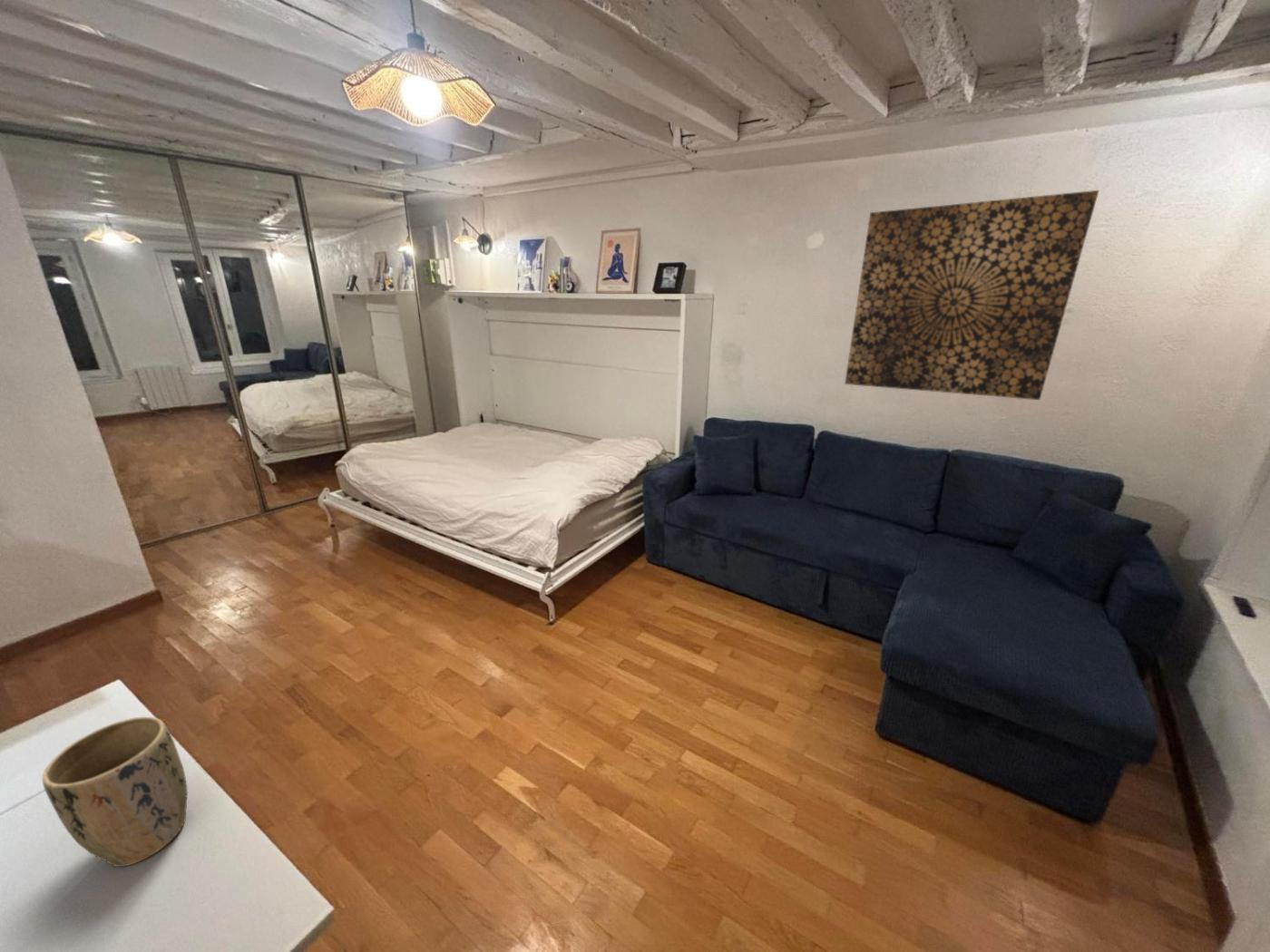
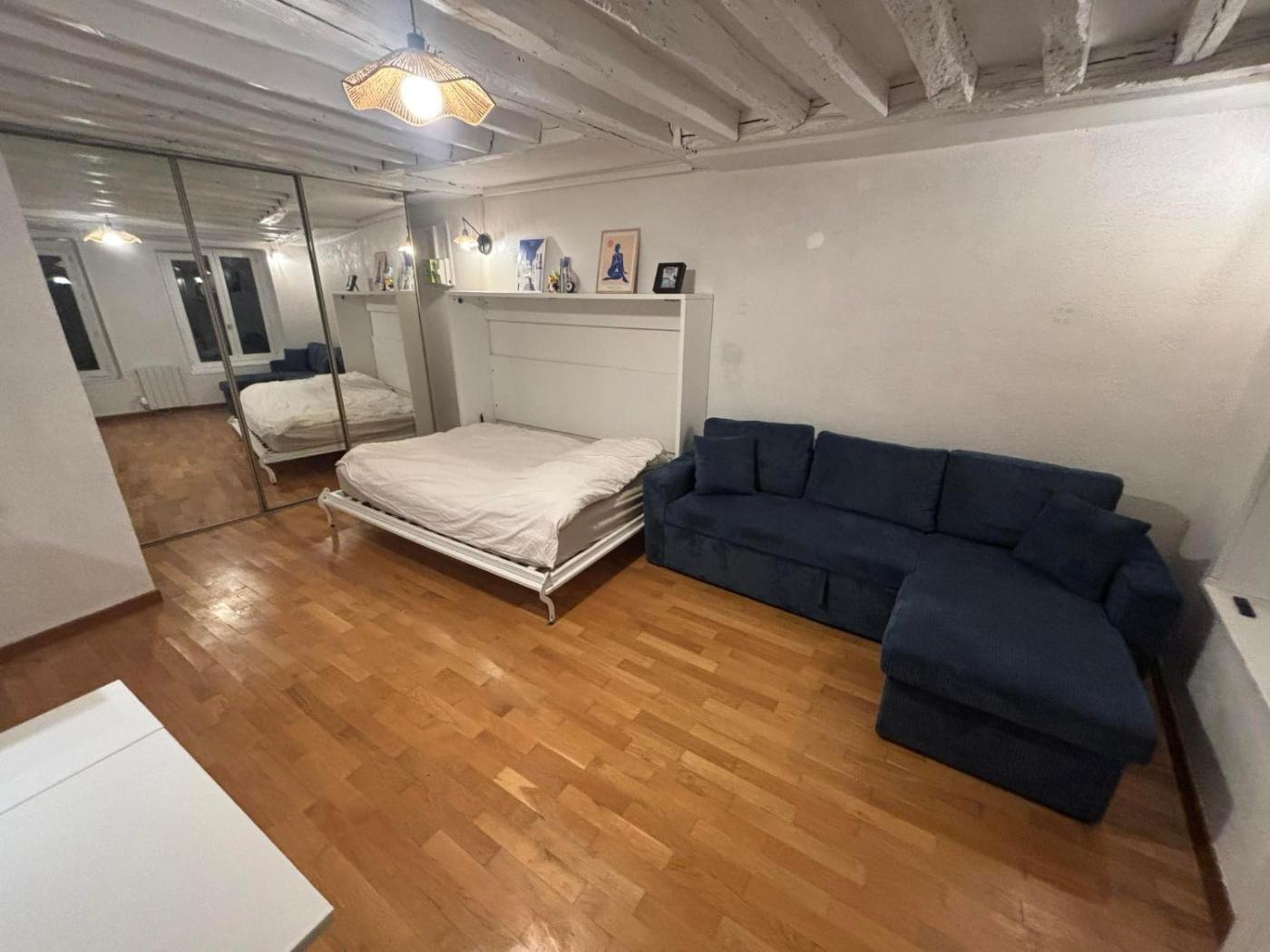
- wall art [844,189,1099,401]
- plant pot [42,716,189,868]
